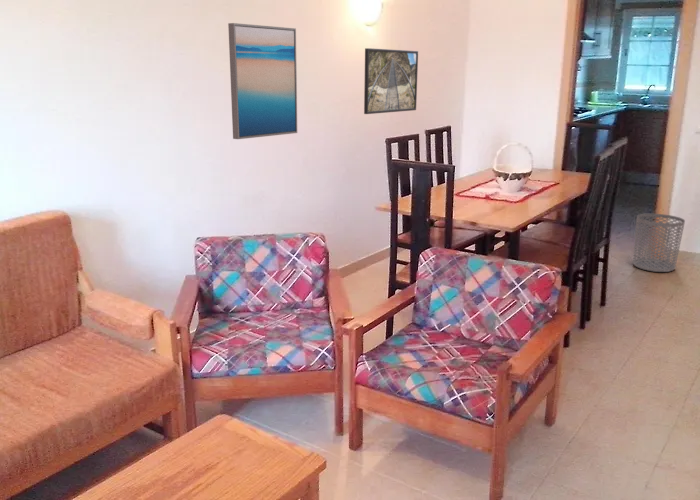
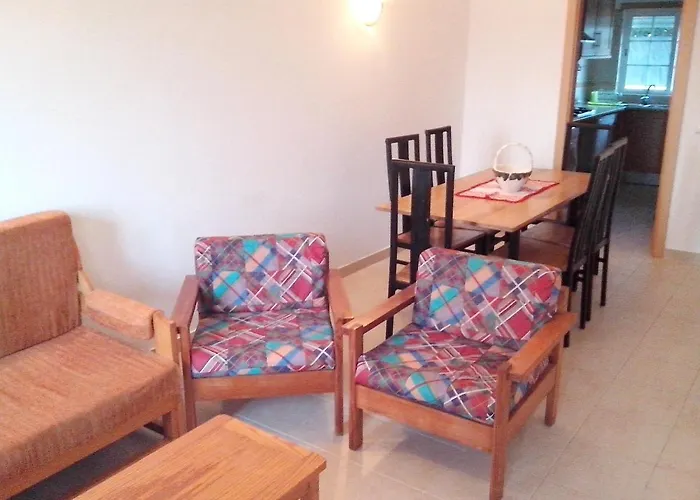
- wall art [227,22,298,140]
- waste bin [632,213,686,273]
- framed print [363,47,419,115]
